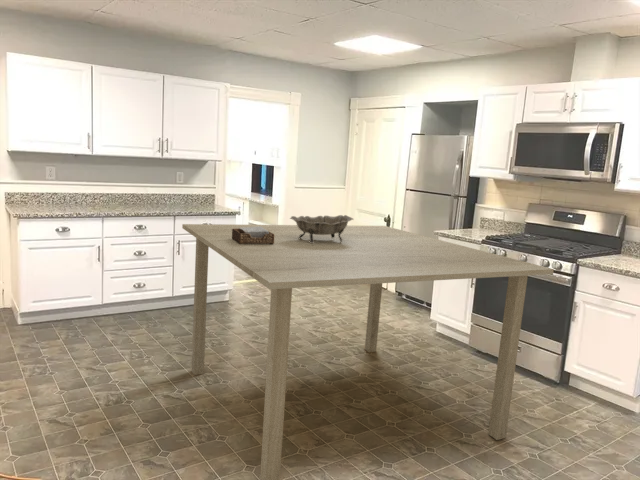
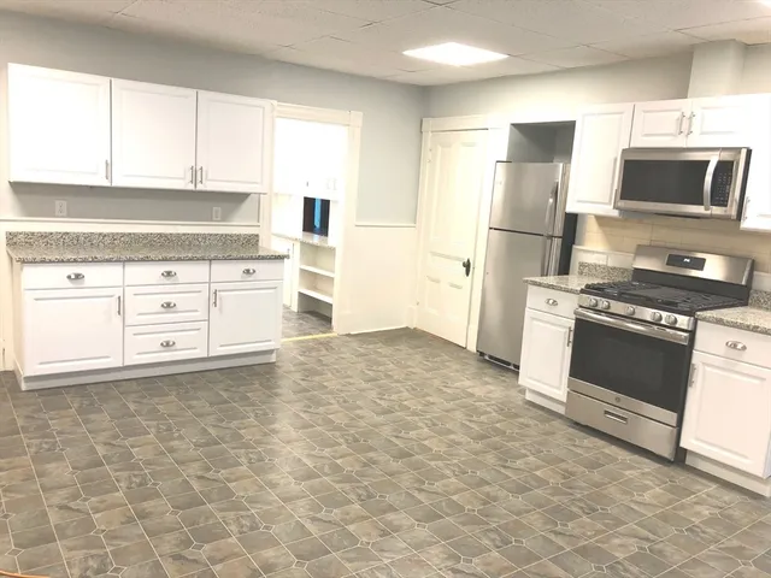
- dining table [181,223,555,480]
- decorative bowl [289,214,355,243]
- napkin holder [232,226,274,244]
